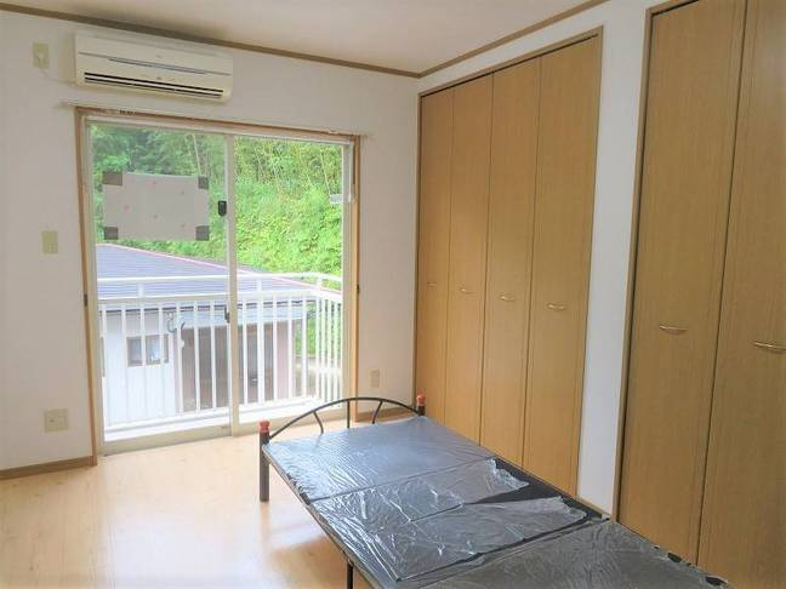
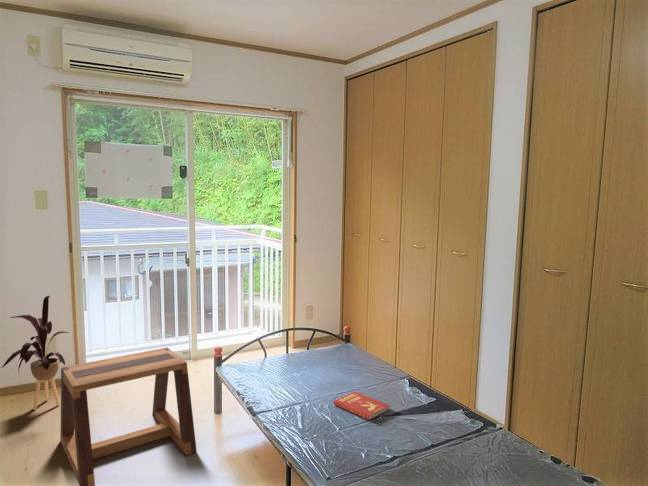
+ house plant [0,295,70,411]
+ stool [59,347,198,486]
+ book [333,391,391,421]
